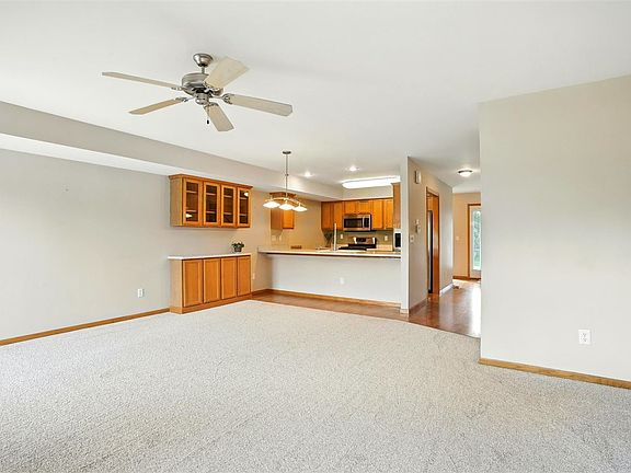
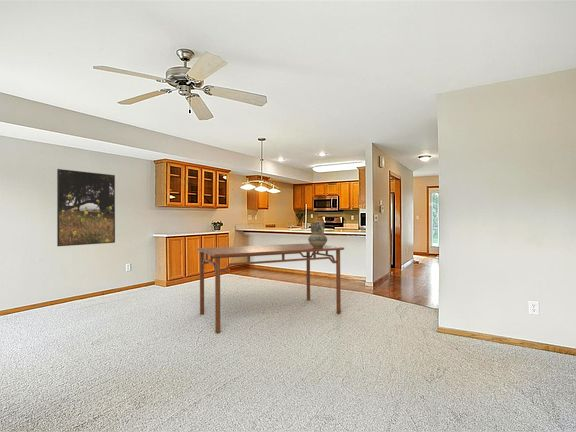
+ ceramic jug [307,221,328,248]
+ dining table [196,242,345,333]
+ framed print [56,168,116,247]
